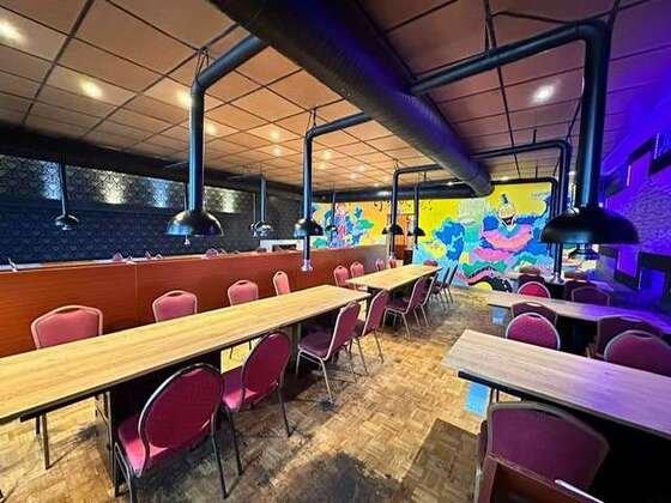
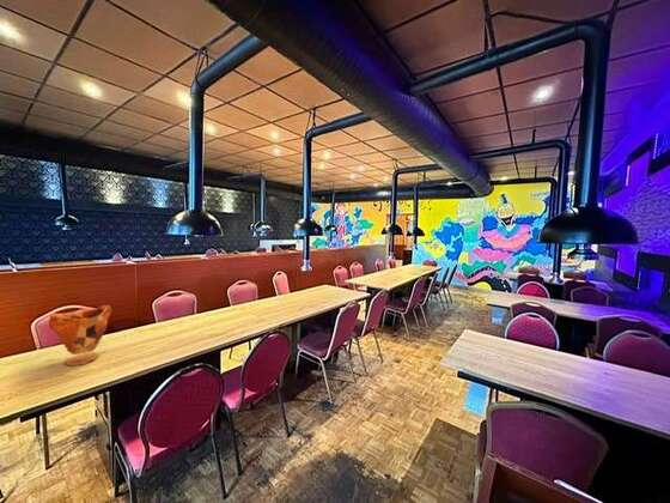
+ vase [48,304,112,366]
